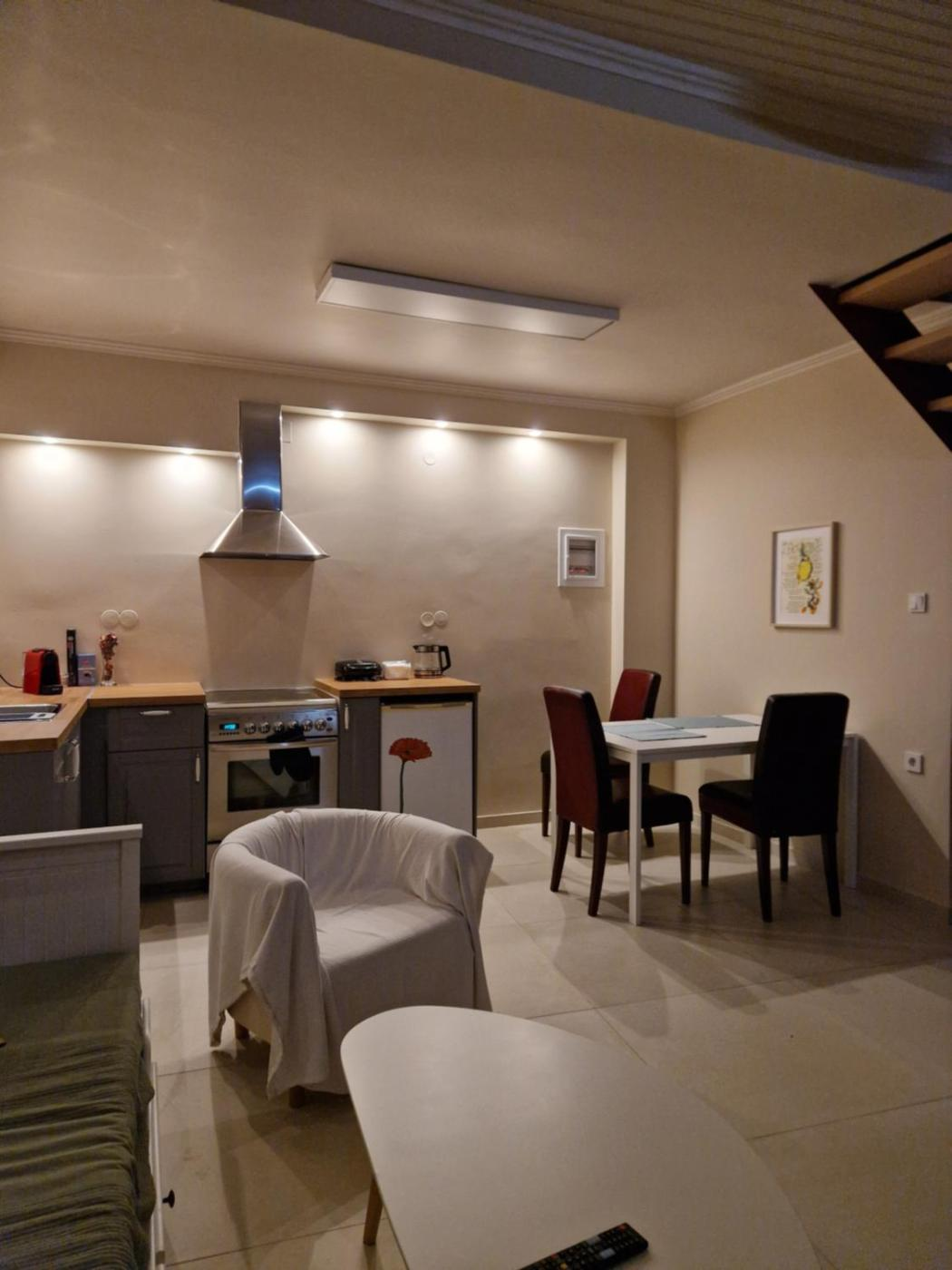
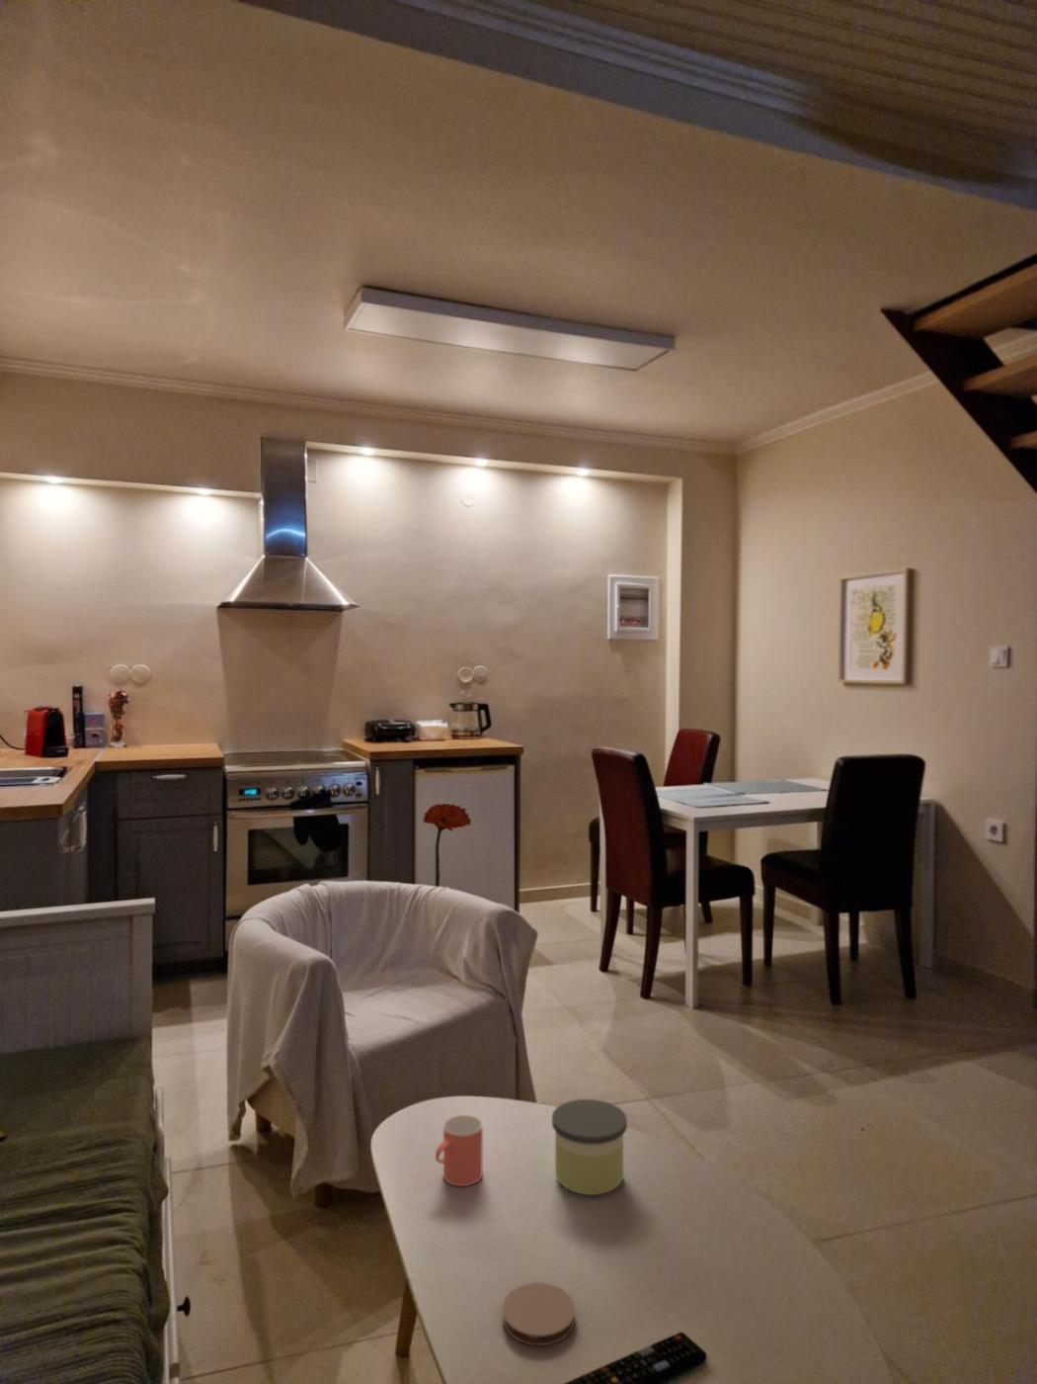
+ cup [435,1114,484,1187]
+ candle [551,1098,629,1197]
+ coaster [502,1282,576,1347]
